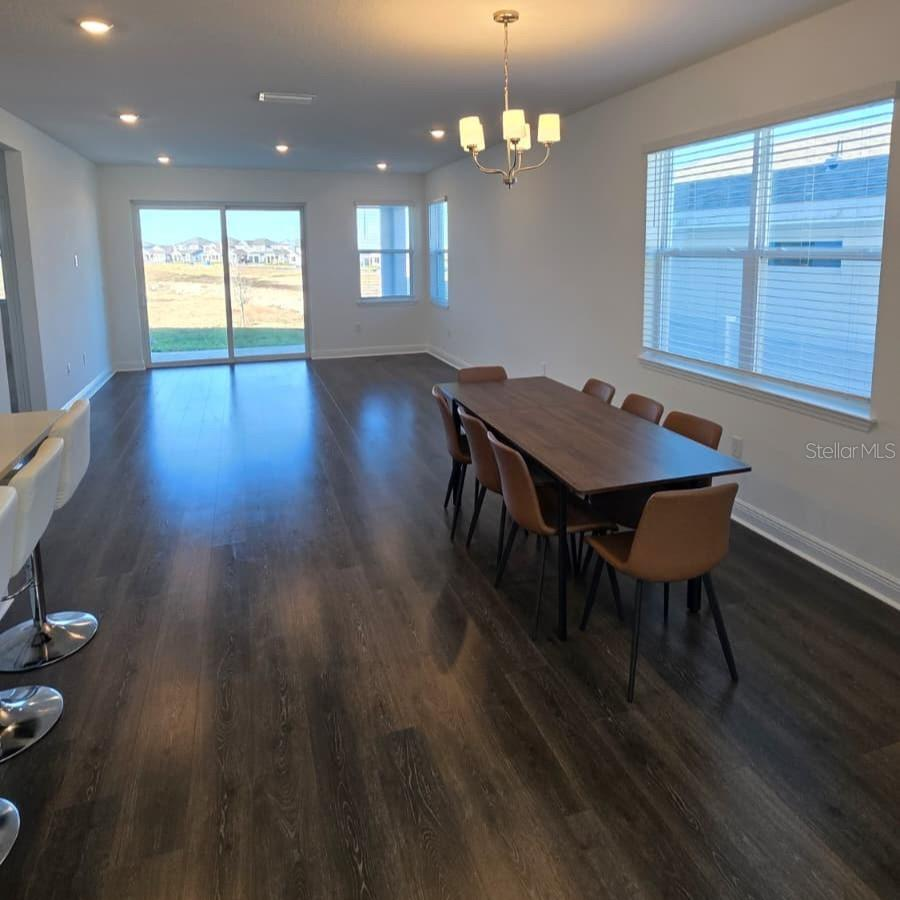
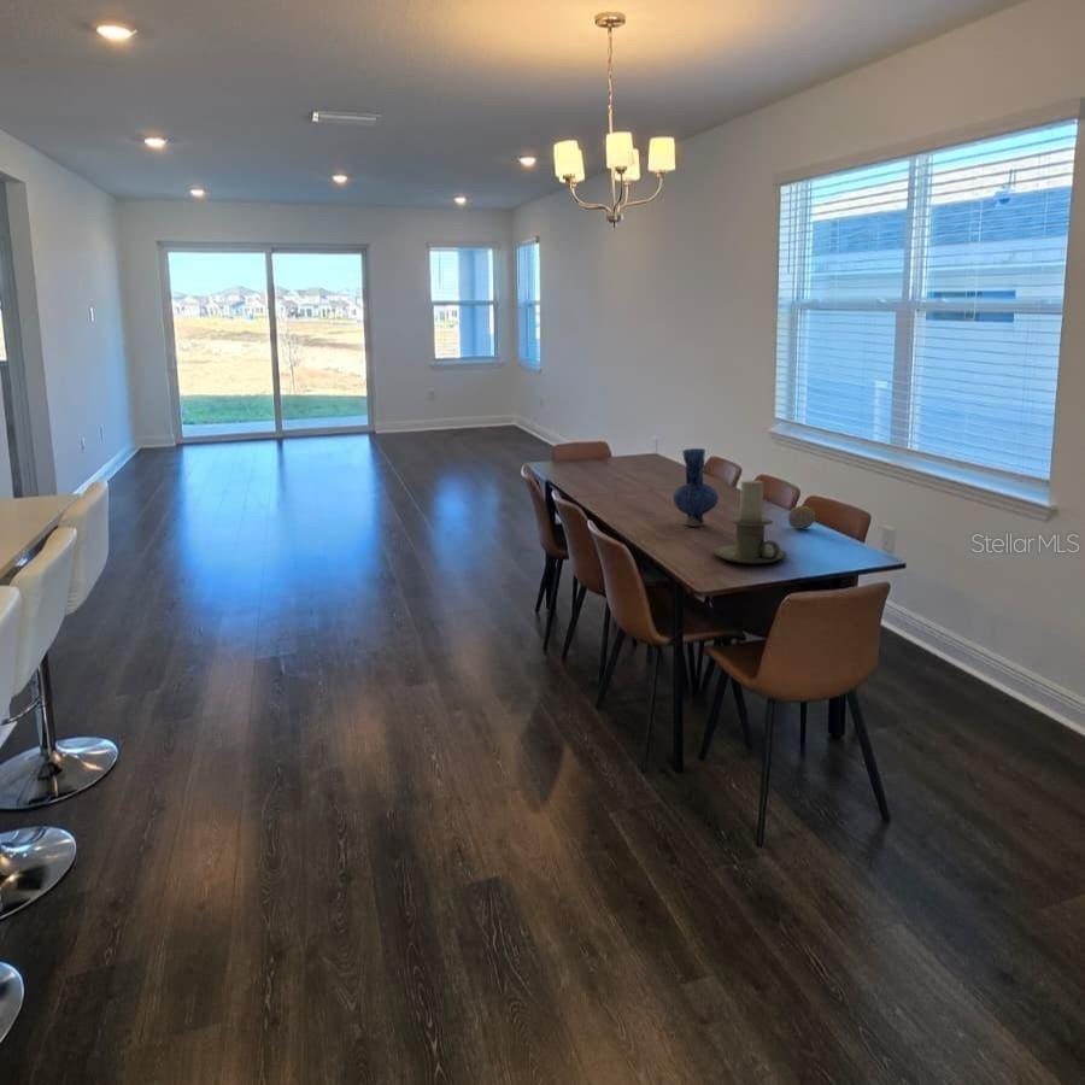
+ fruit [787,505,816,530]
+ vase [671,447,720,527]
+ candle holder [711,479,788,564]
